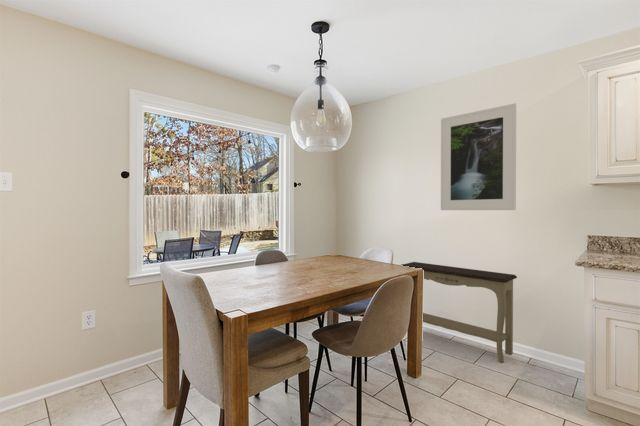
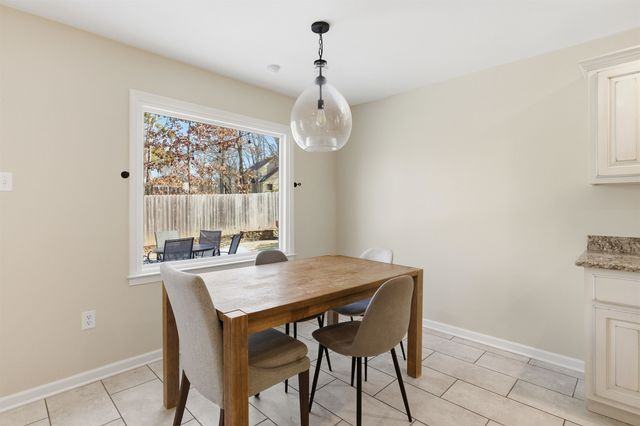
- console table [400,261,518,364]
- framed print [440,103,517,211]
